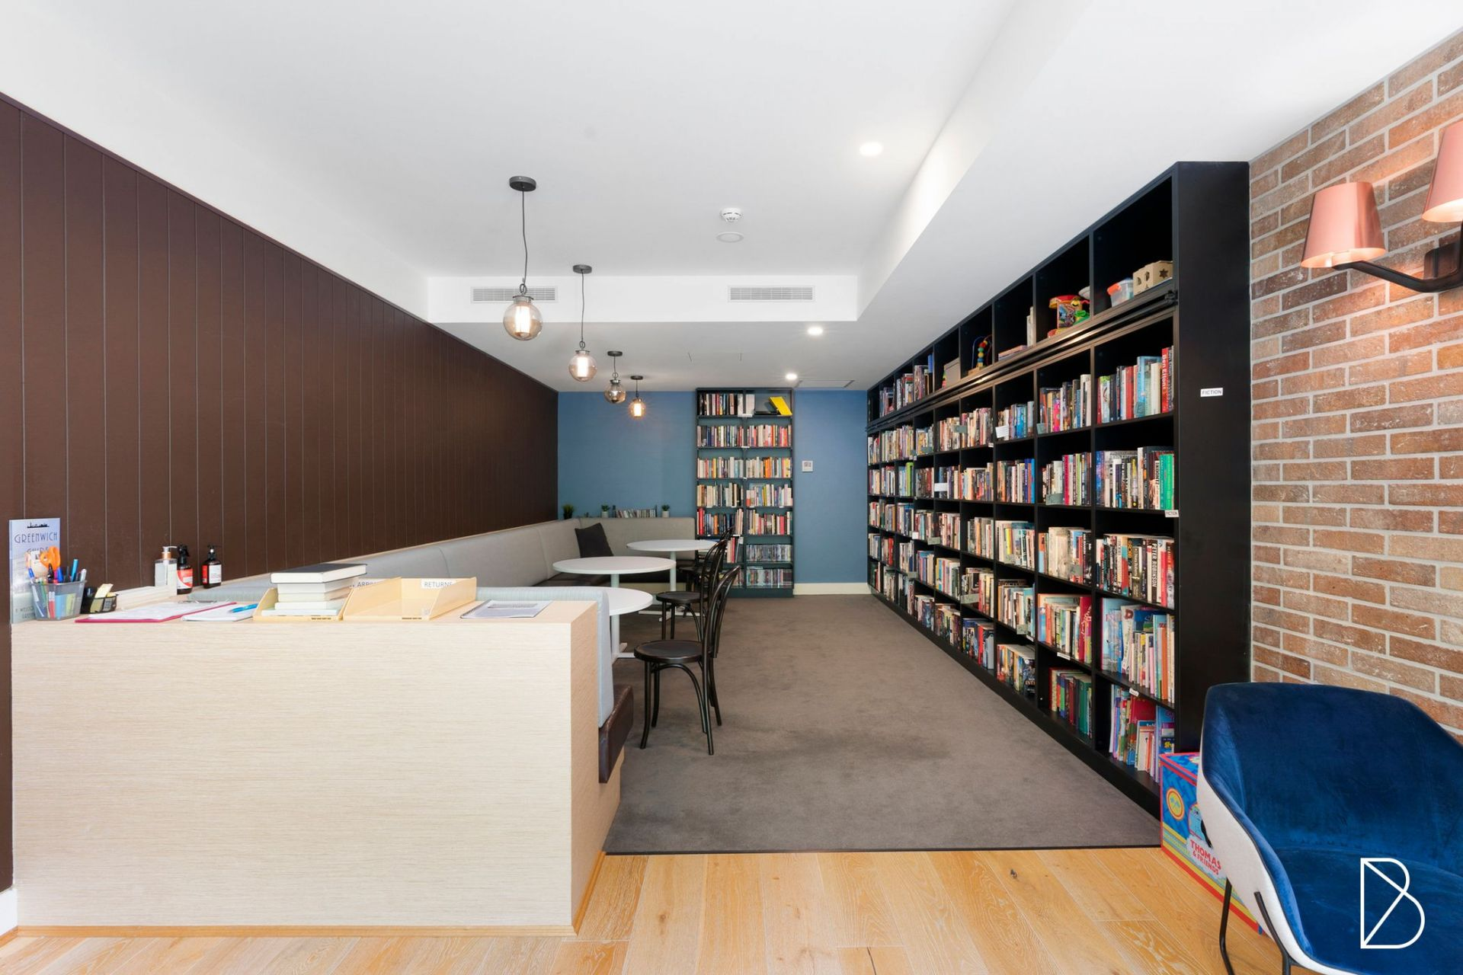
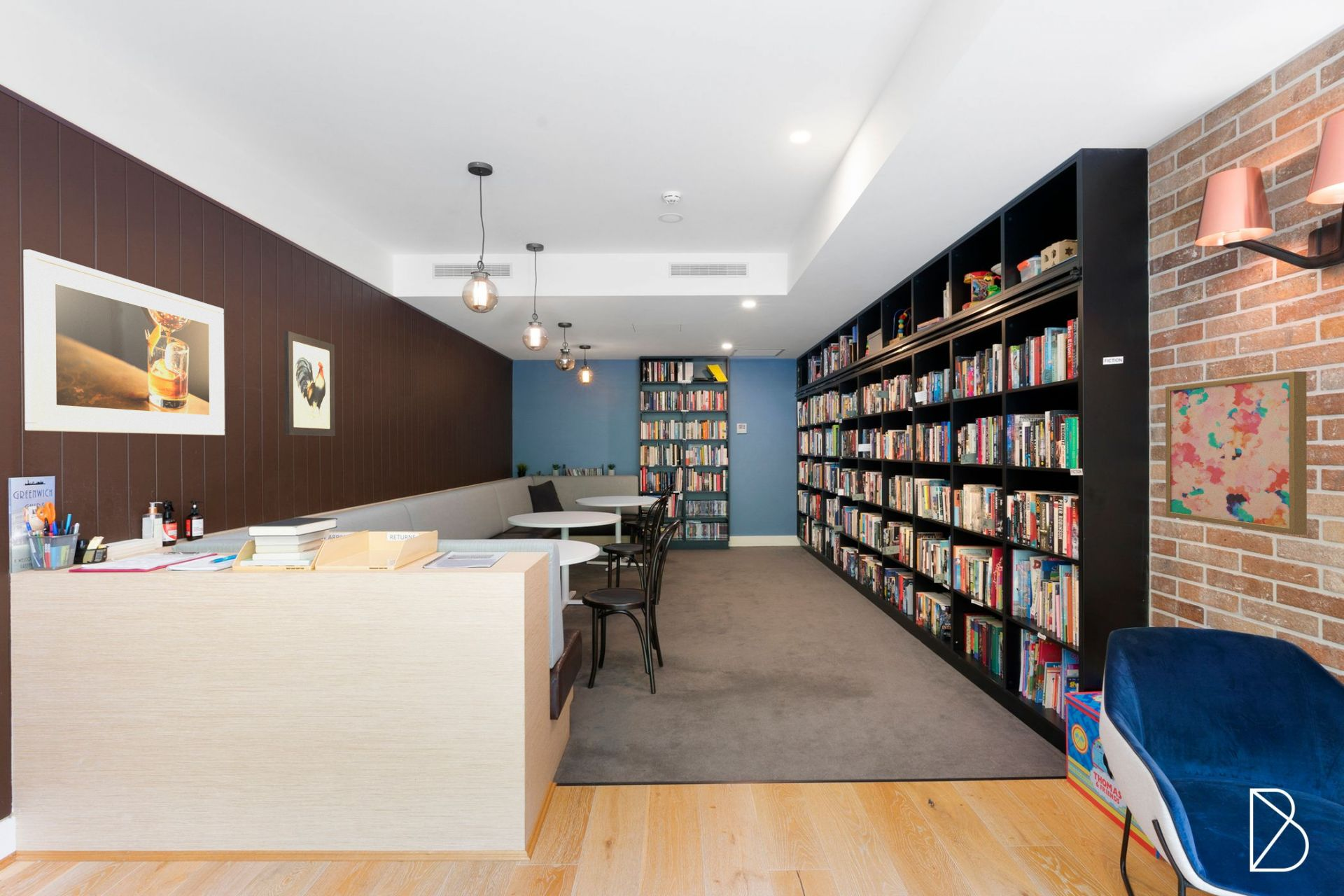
+ wall art [283,330,336,437]
+ wall art [1165,371,1308,535]
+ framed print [22,249,225,436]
